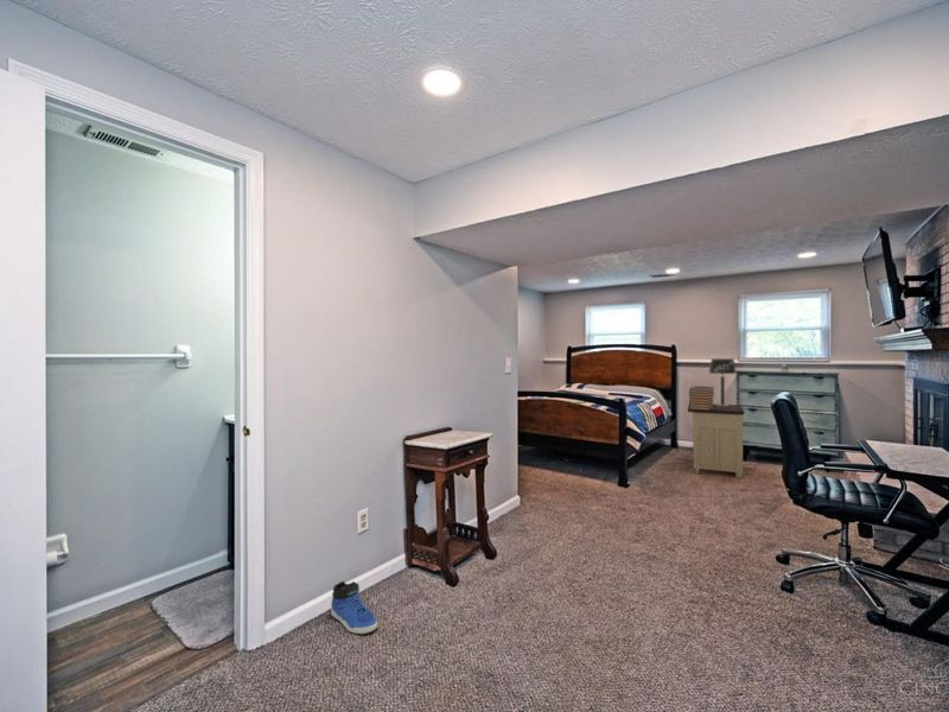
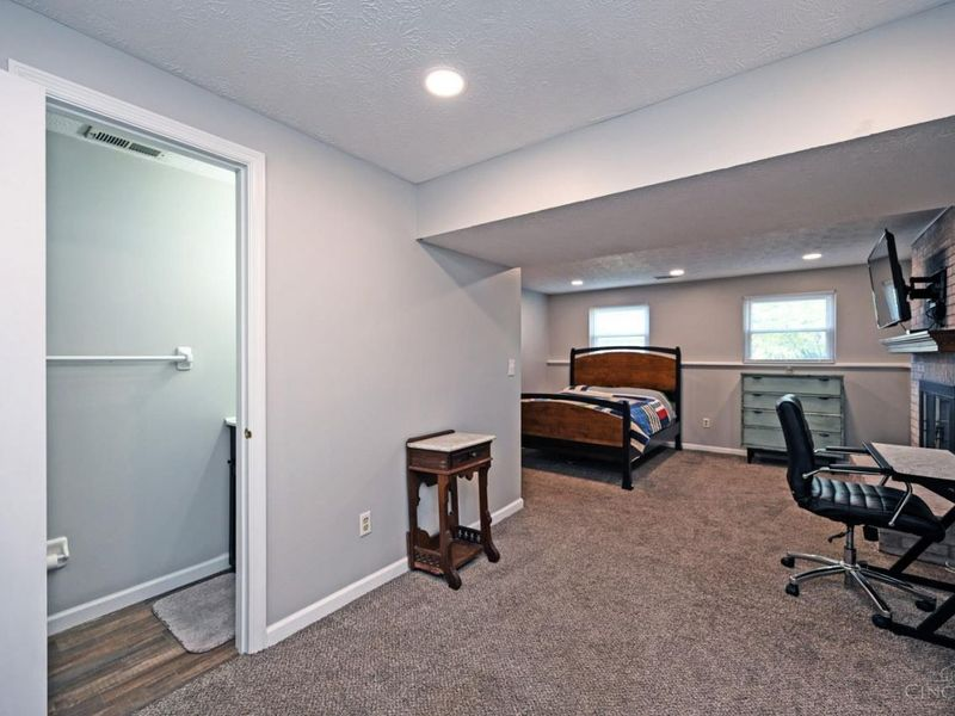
- table lamp [708,357,738,406]
- book stack [688,384,715,411]
- nightstand [687,402,745,479]
- sneaker [330,580,378,635]
